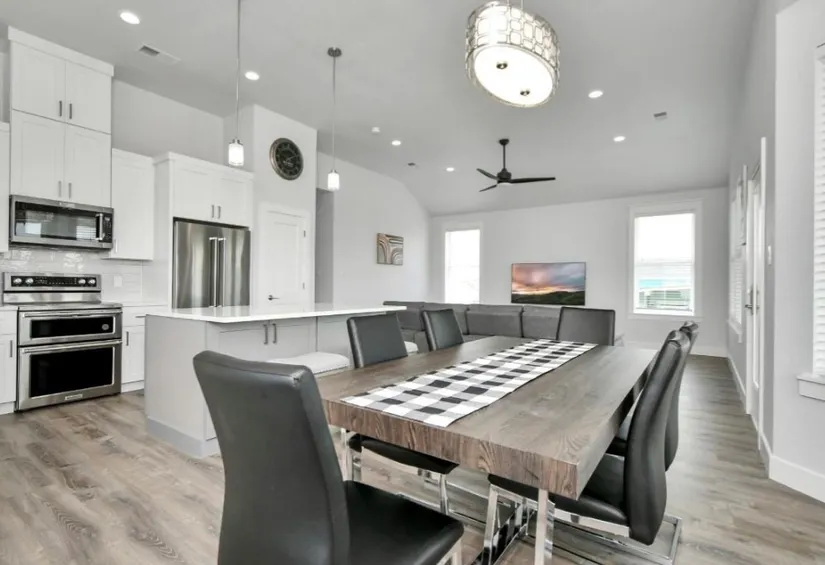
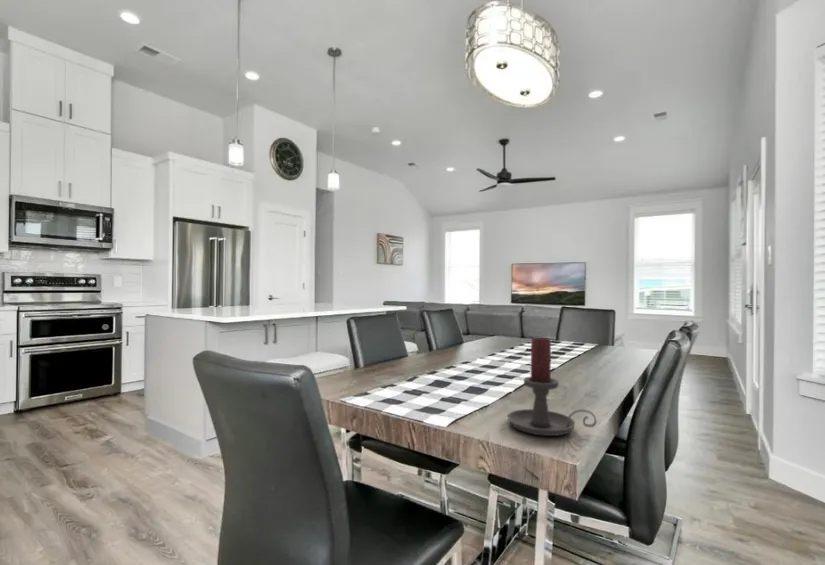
+ candle holder [506,337,598,437]
